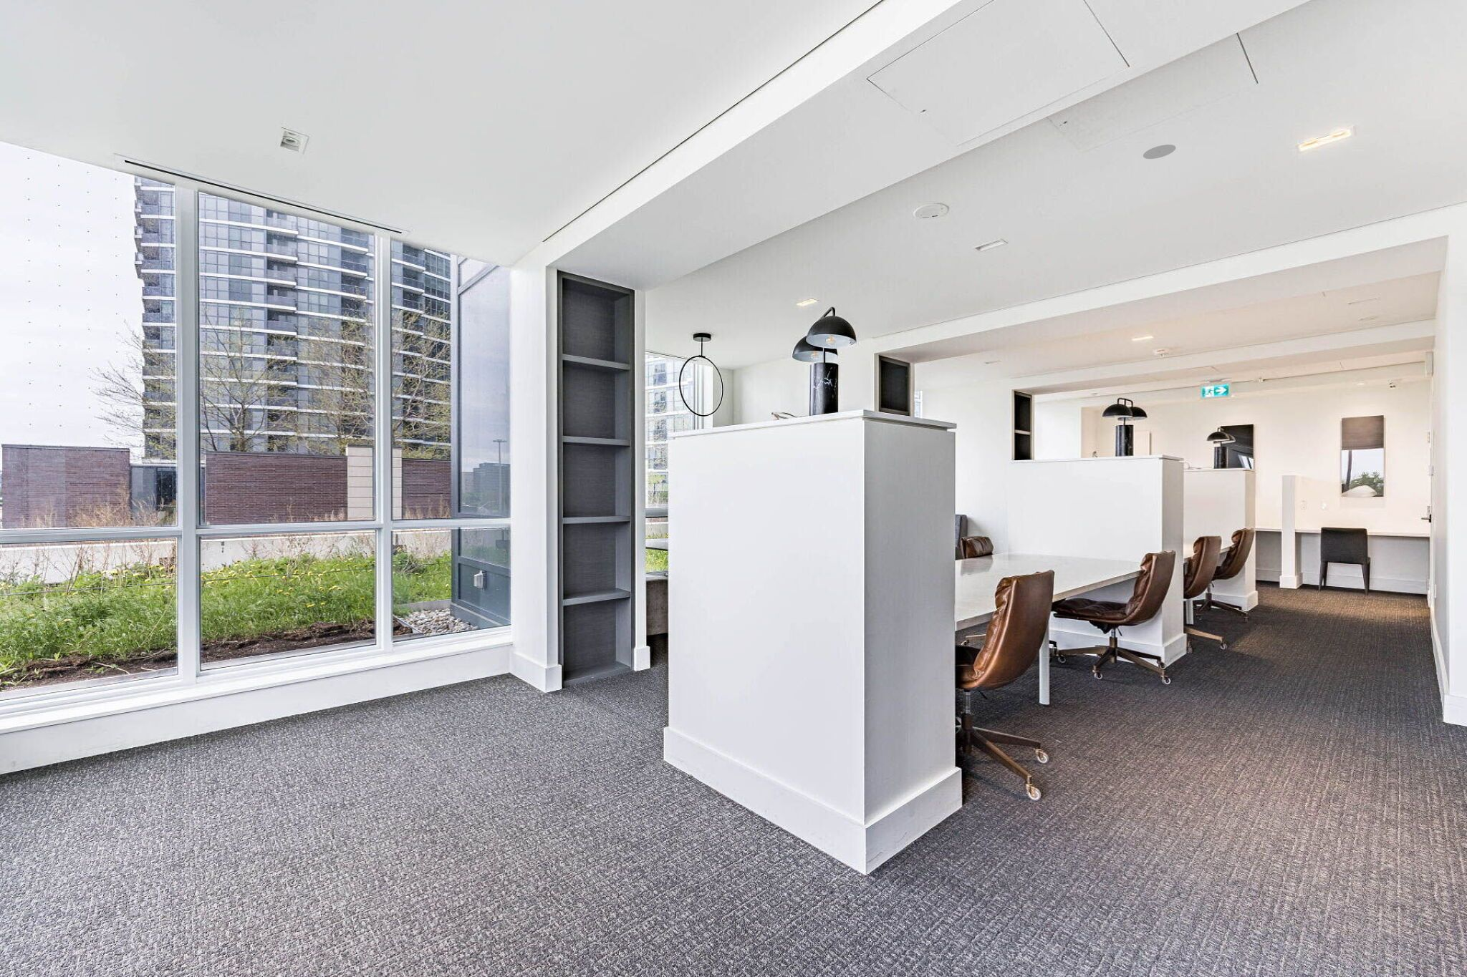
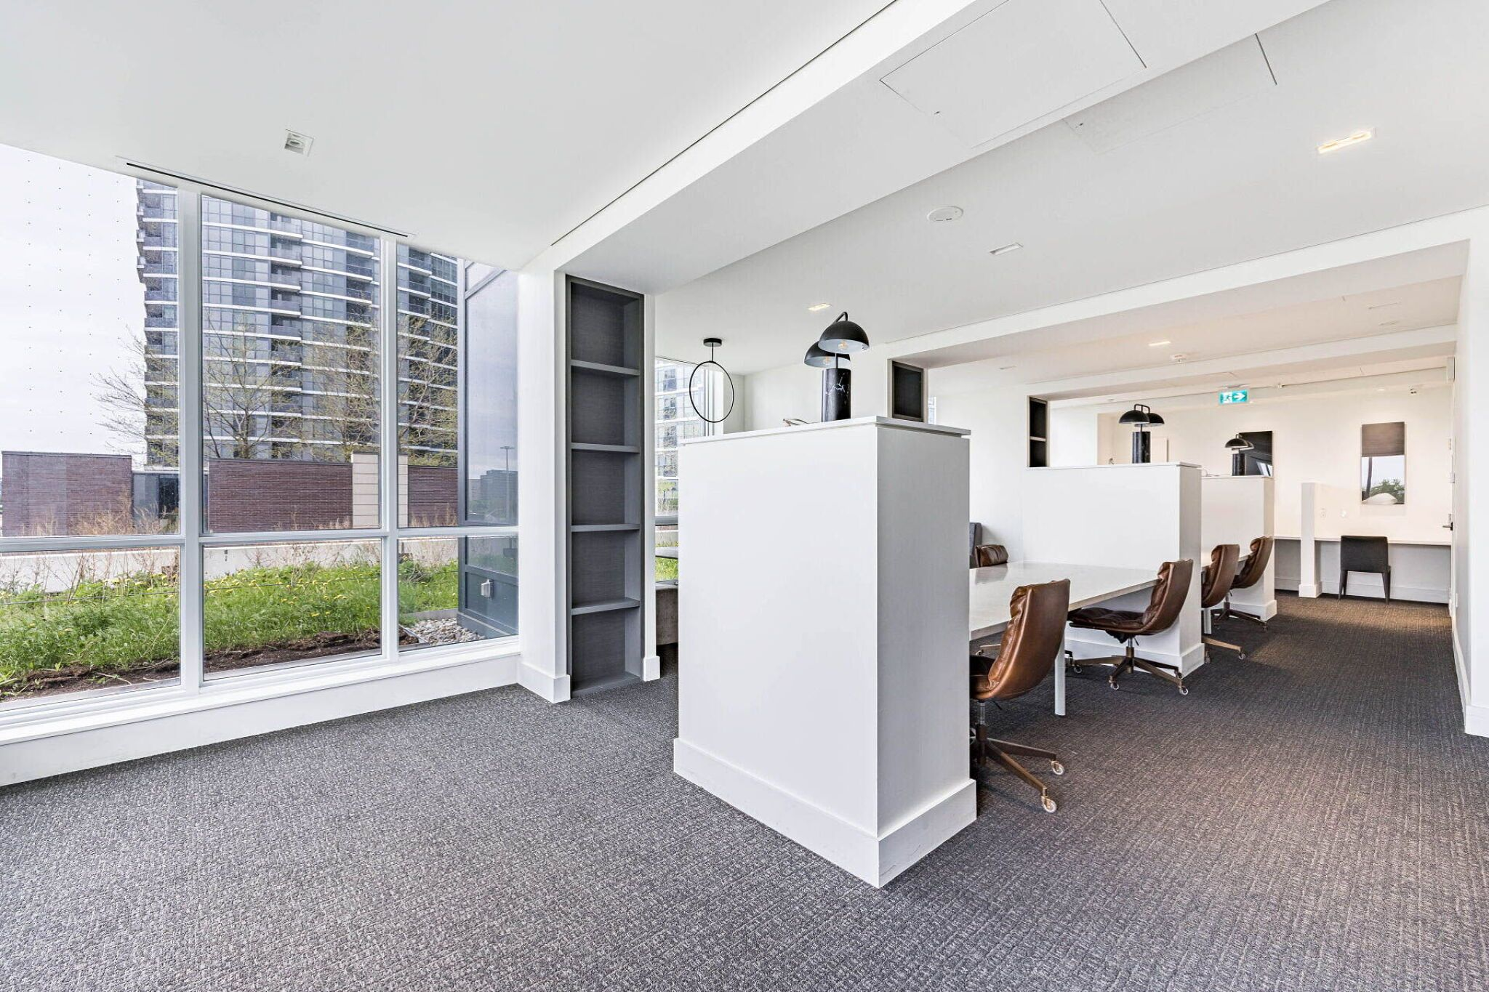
- smoke detector [1142,144,1176,159]
